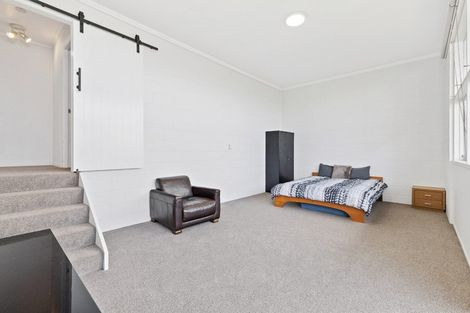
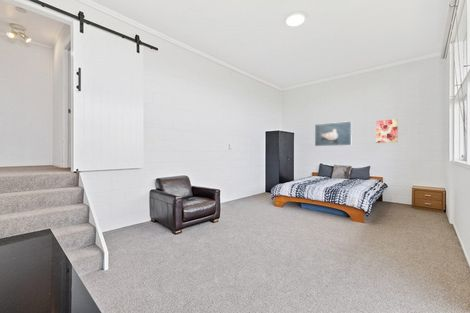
+ wall art [375,118,399,144]
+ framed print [314,120,353,147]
